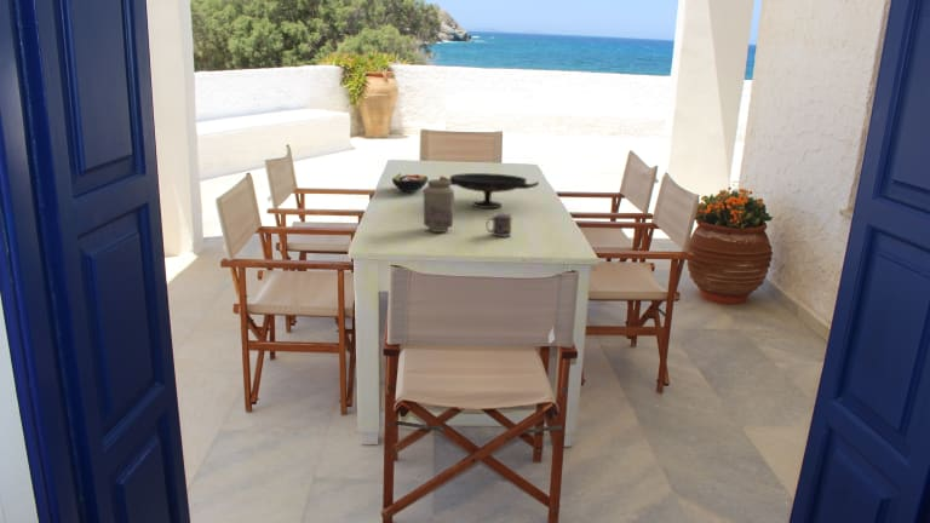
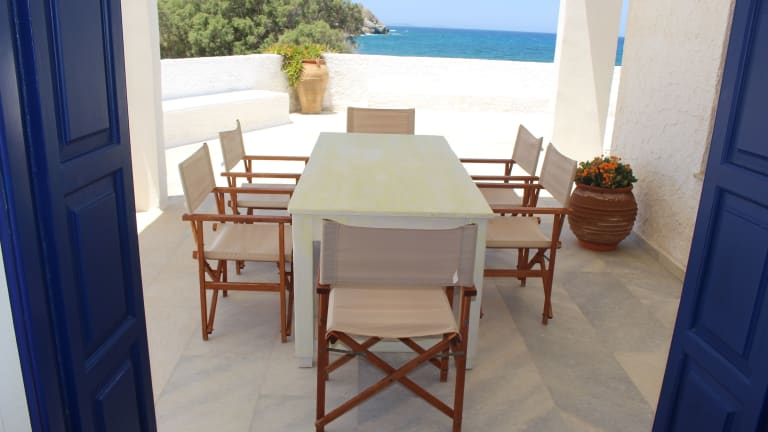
- cup [486,212,513,238]
- vase [423,178,455,234]
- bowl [391,172,429,194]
- decorative bowl [438,172,540,209]
